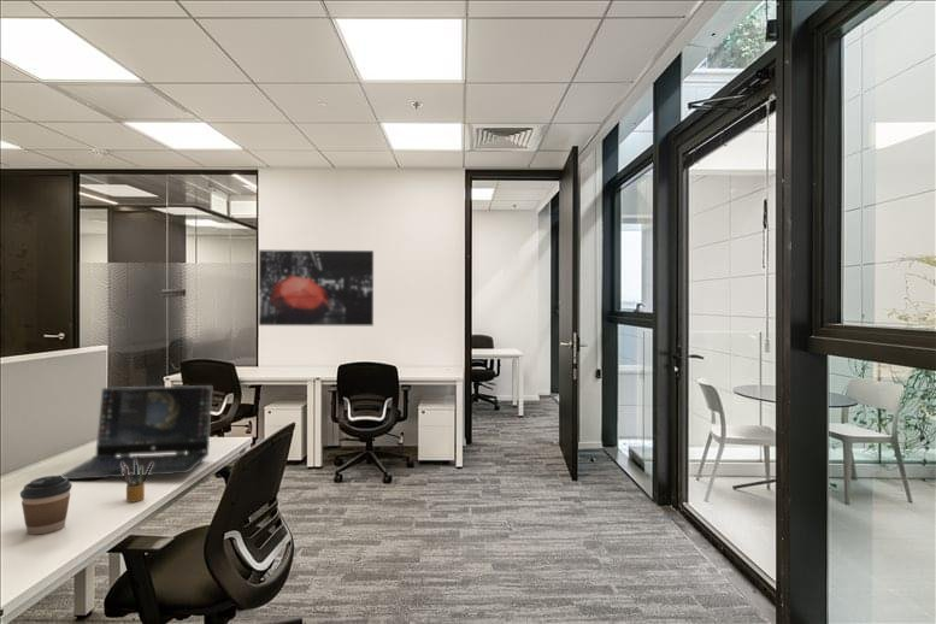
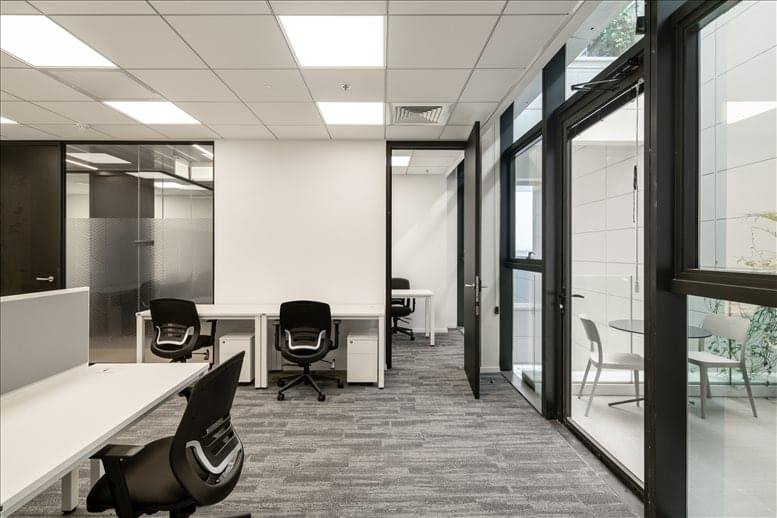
- pencil box [122,460,153,504]
- laptop [59,384,213,481]
- wall art [258,249,375,326]
- coffee cup [19,475,72,536]
